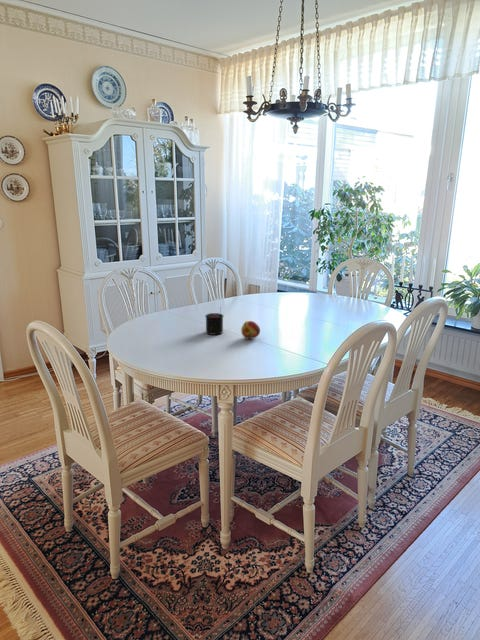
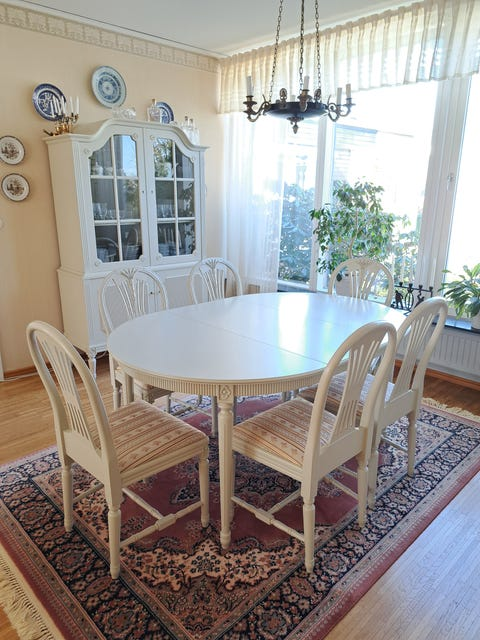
- fruit [240,320,261,340]
- candle [204,307,224,336]
